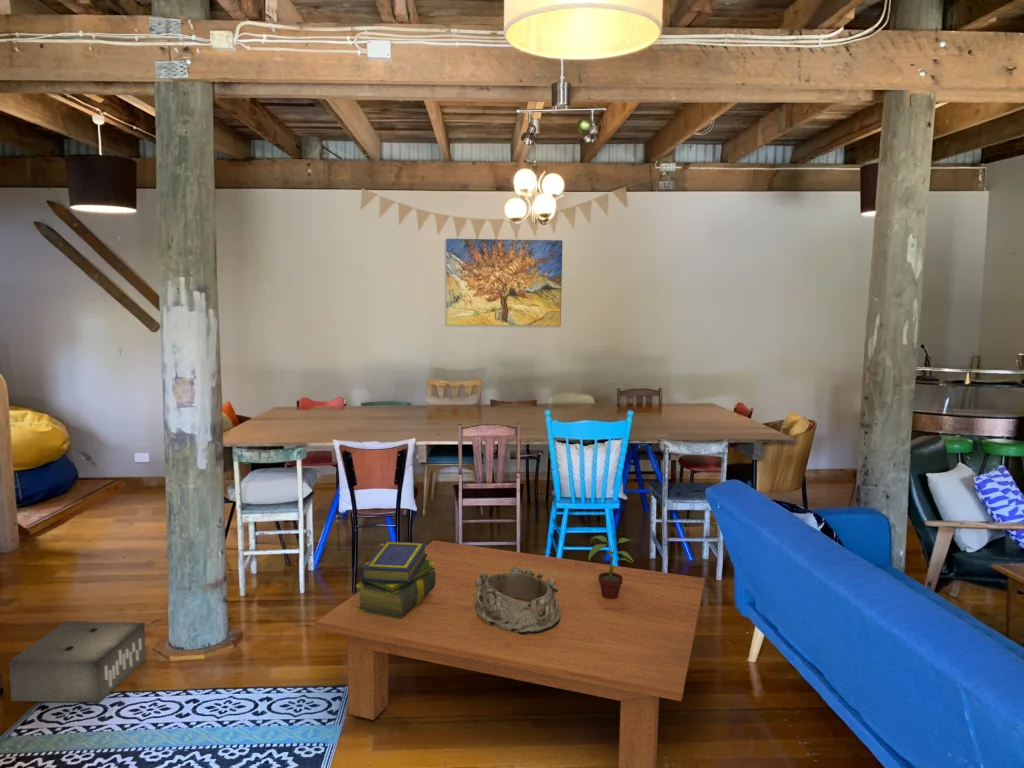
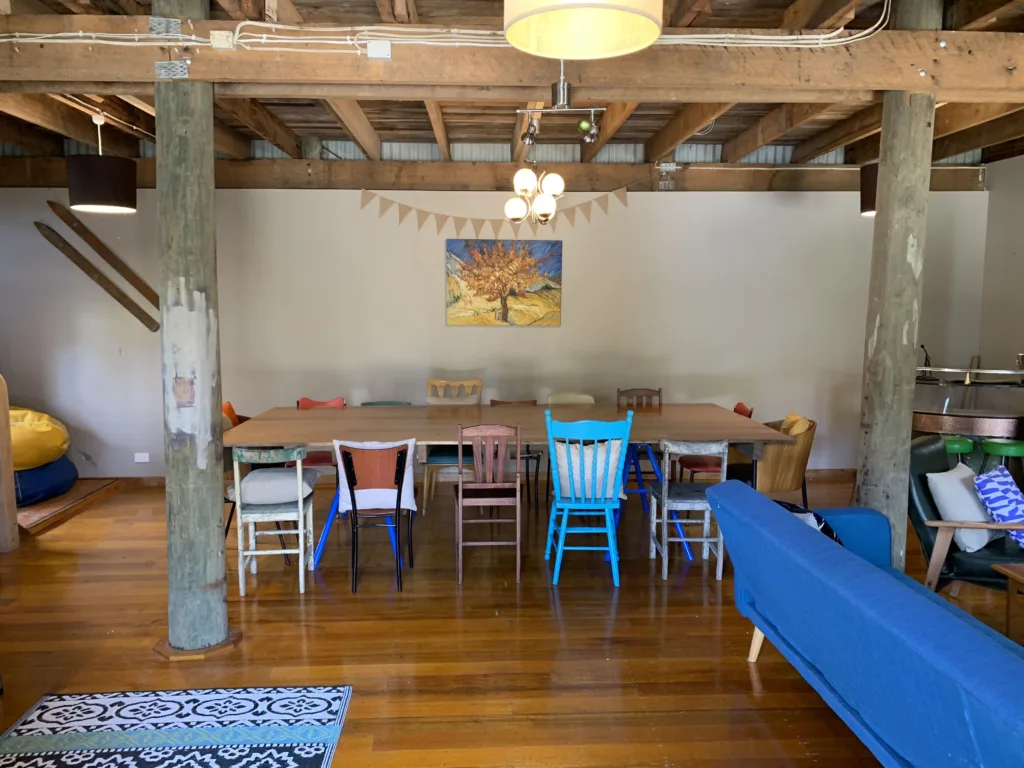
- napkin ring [475,567,560,634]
- coffee table [315,540,706,768]
- stack of books [355,540,436,619]
- speaker [8,621,147,703]
- potted plant [588,535,635,599]
